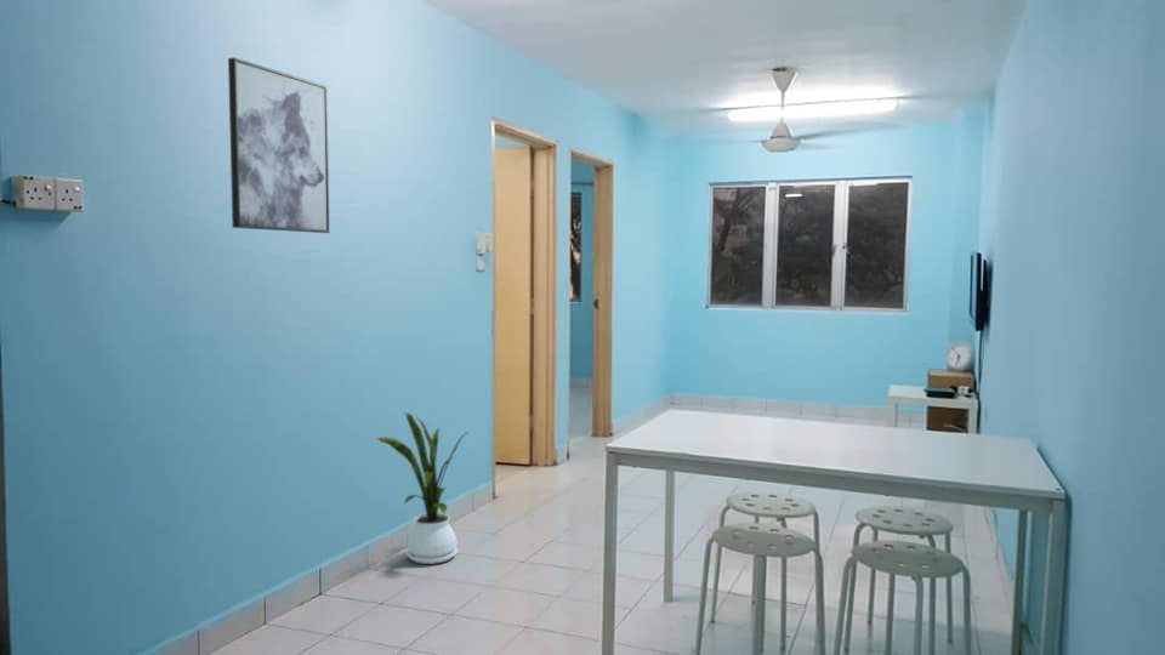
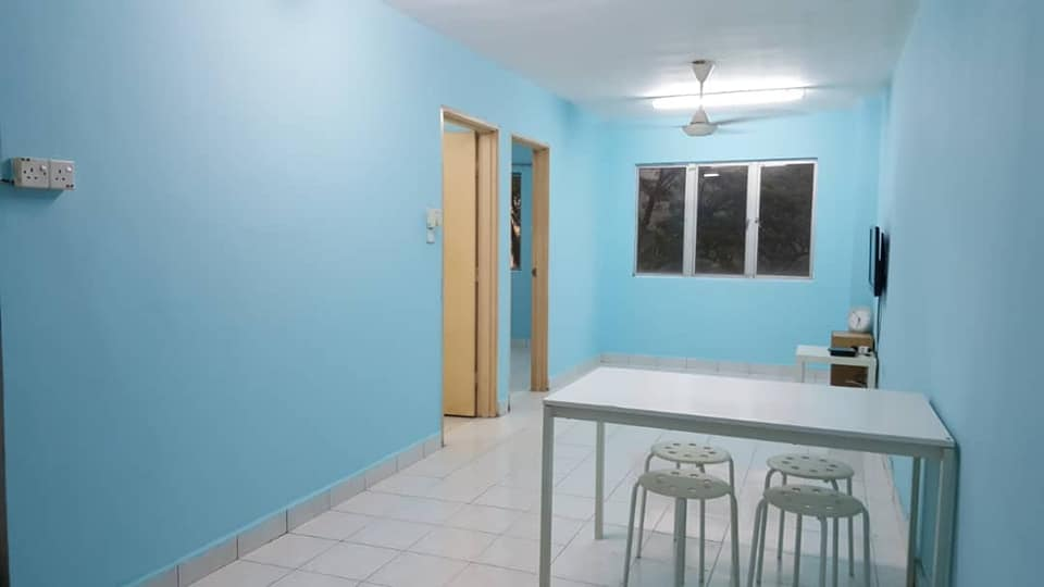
- house plant [376,412,472,565]
- wall art [227,57,330,234]
